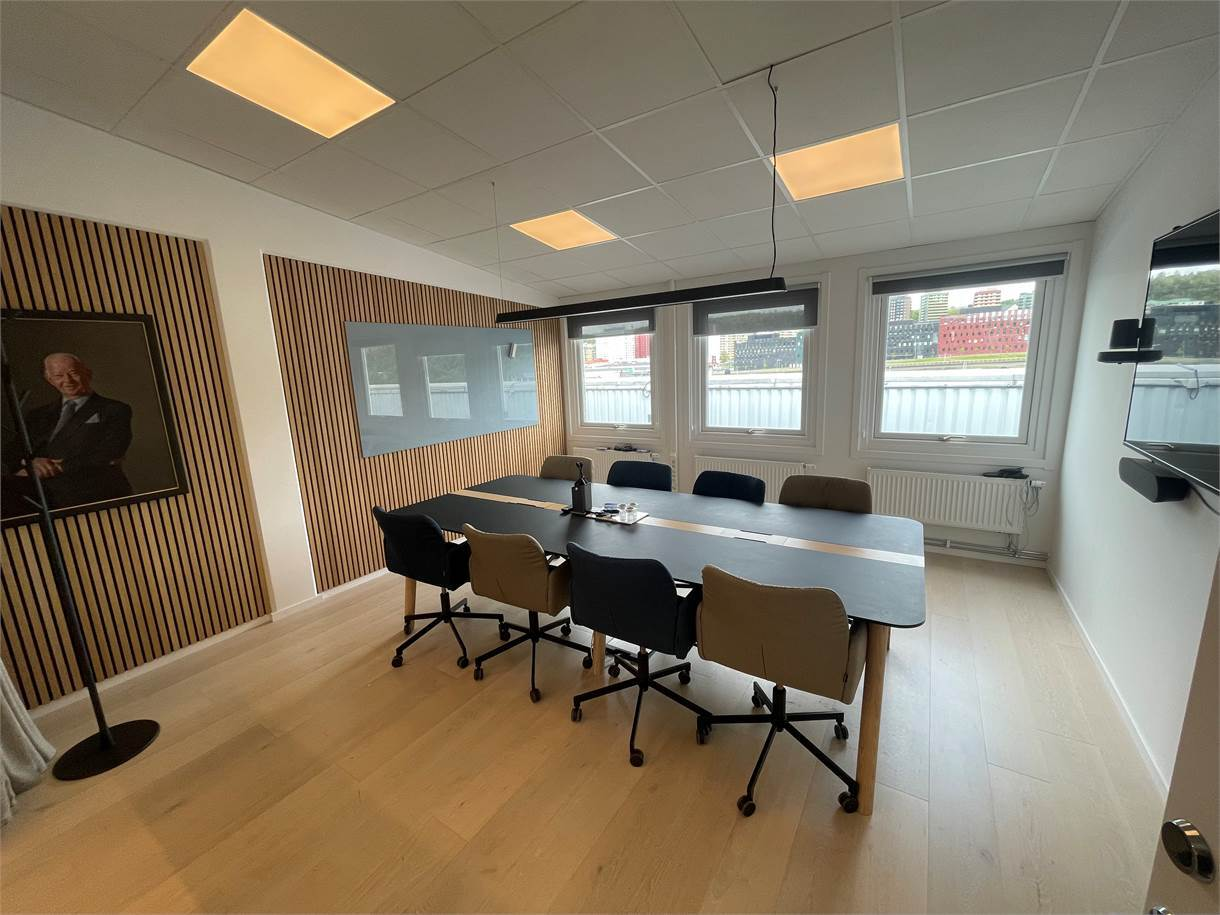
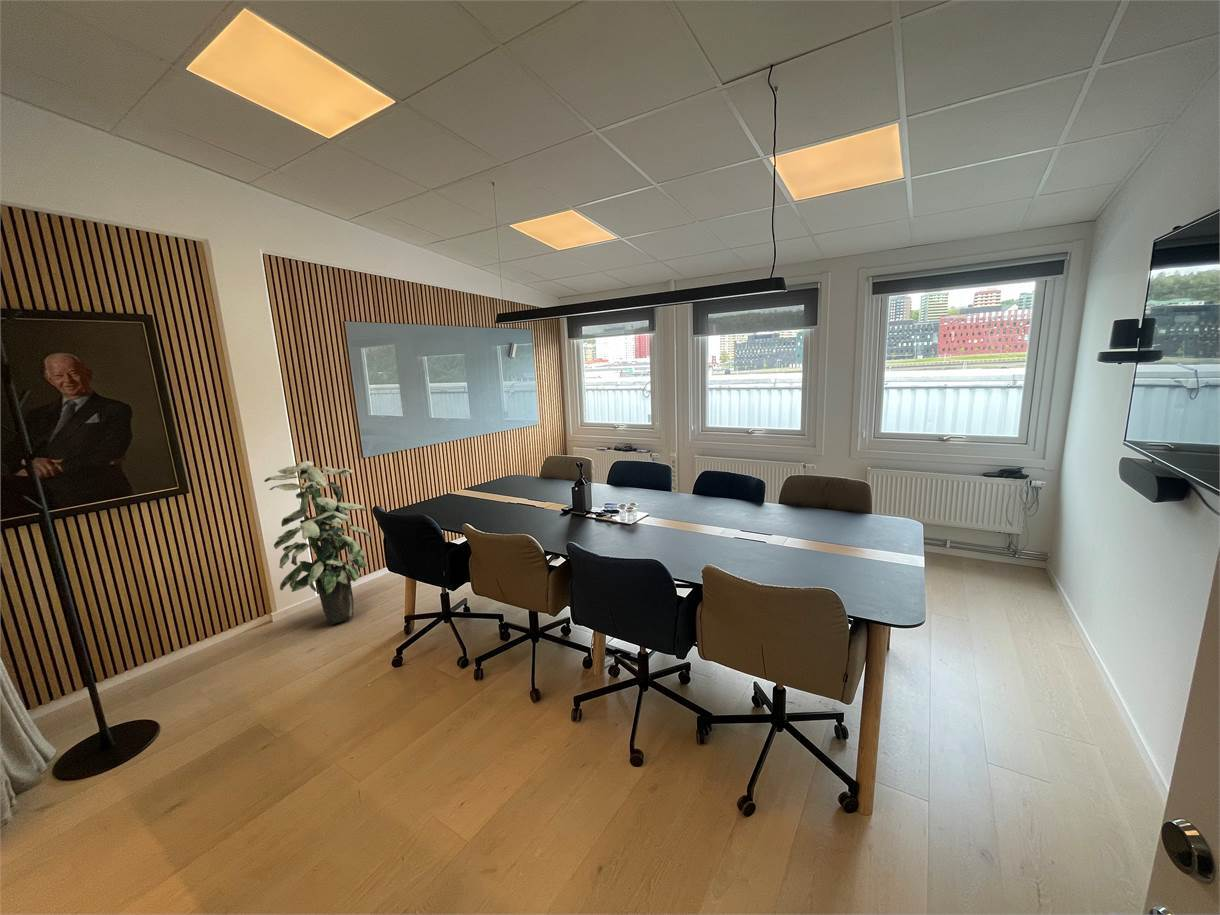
+ indoor plant [263,460,372,625]
